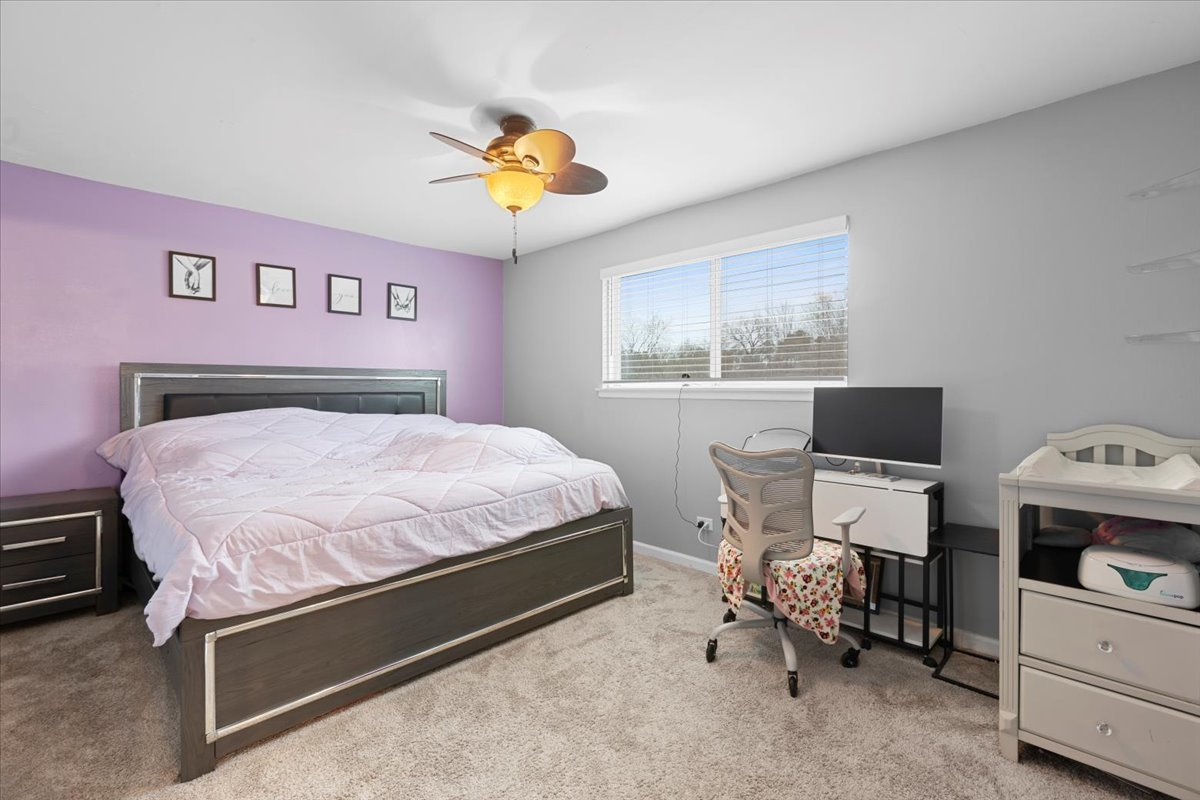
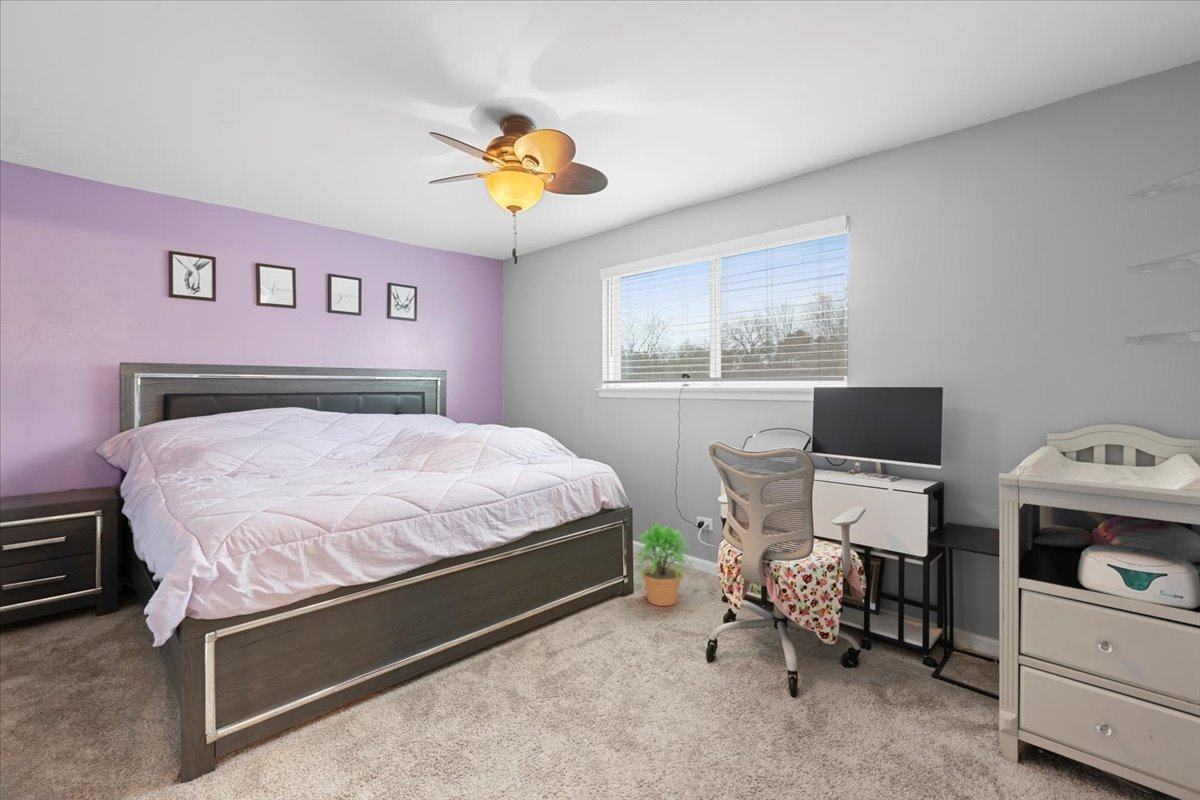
+ potted plant [633,523,694,607]
